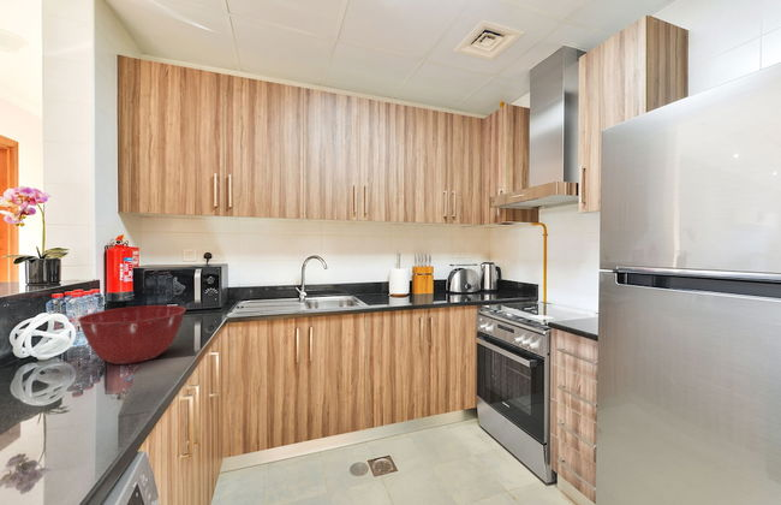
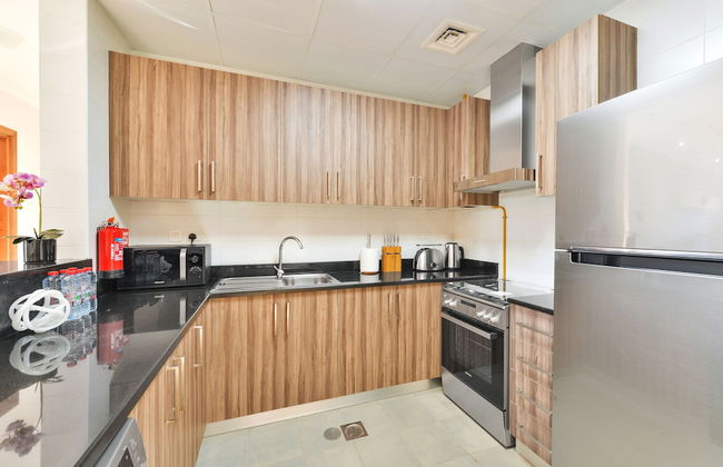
- mixing bowl [77,304,187,366]
